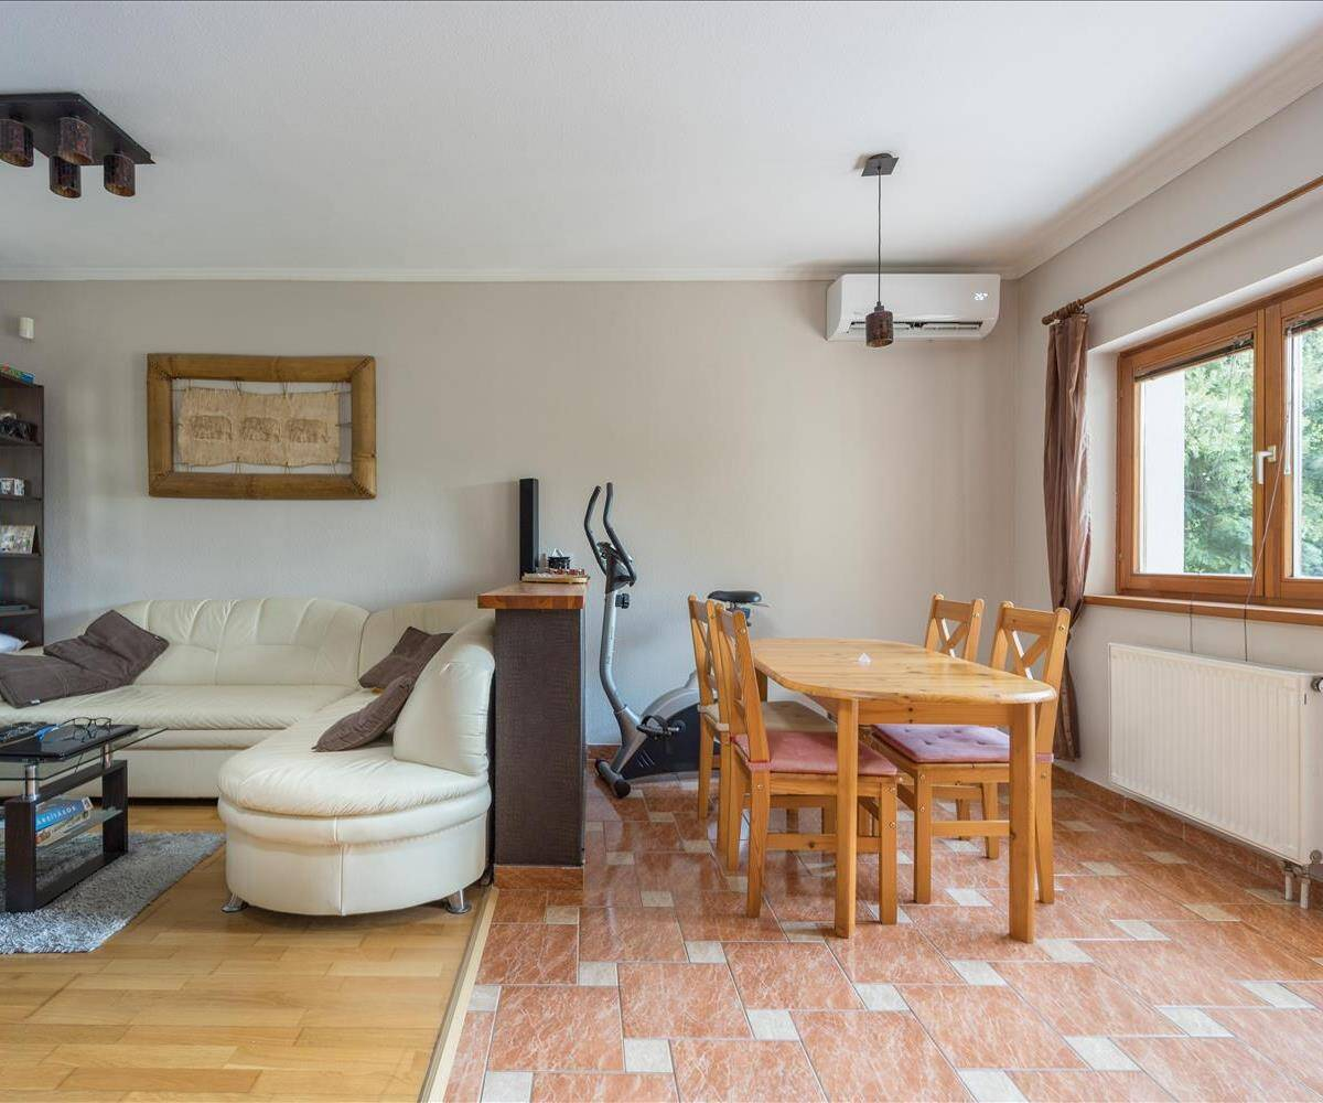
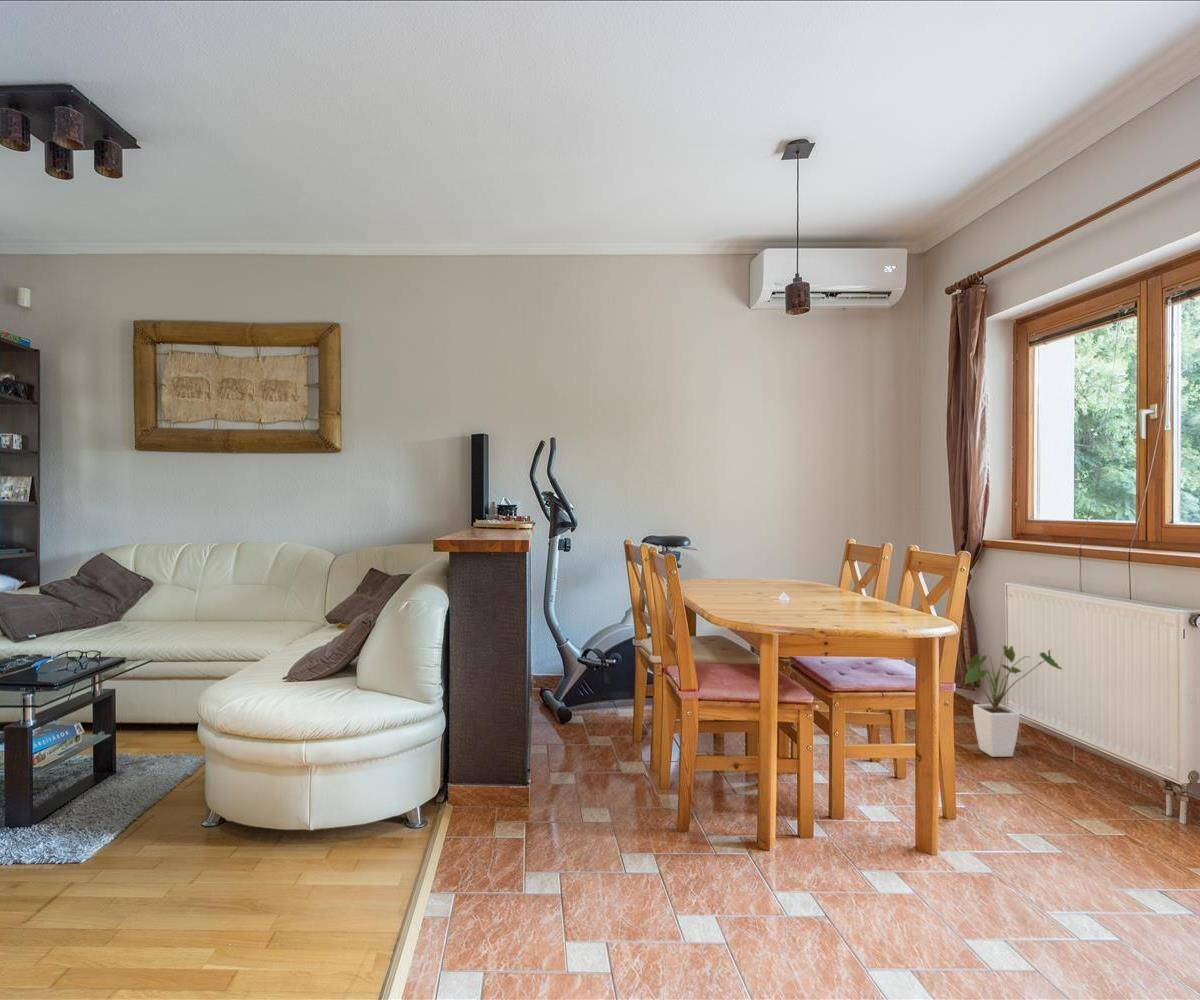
+ house plant [957,645,1063,758]
